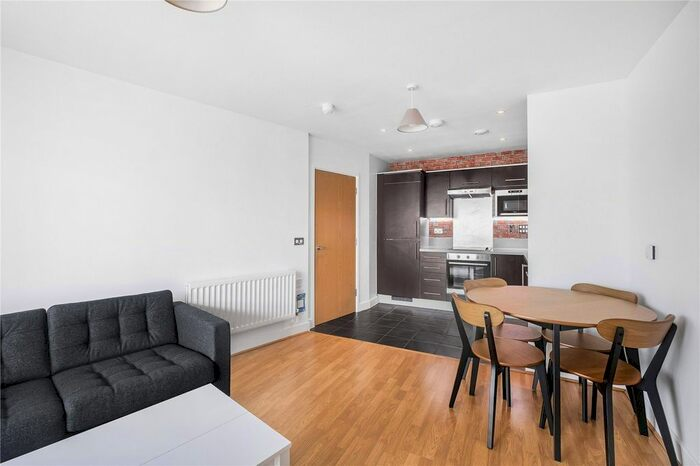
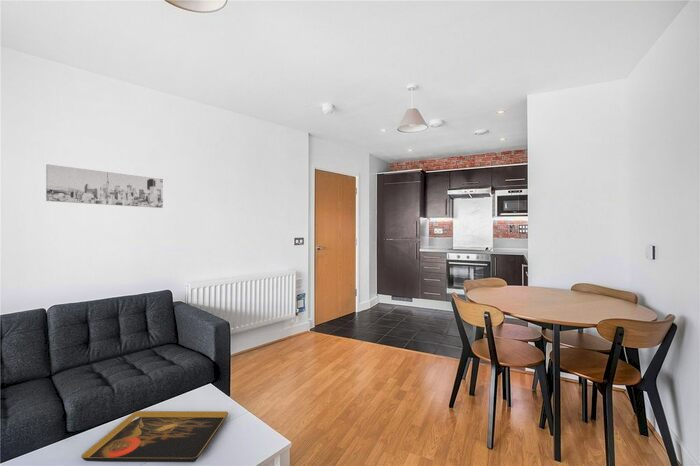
+ wall art [45,163,164,209]
+ decorative tray [80,410,229,463]
